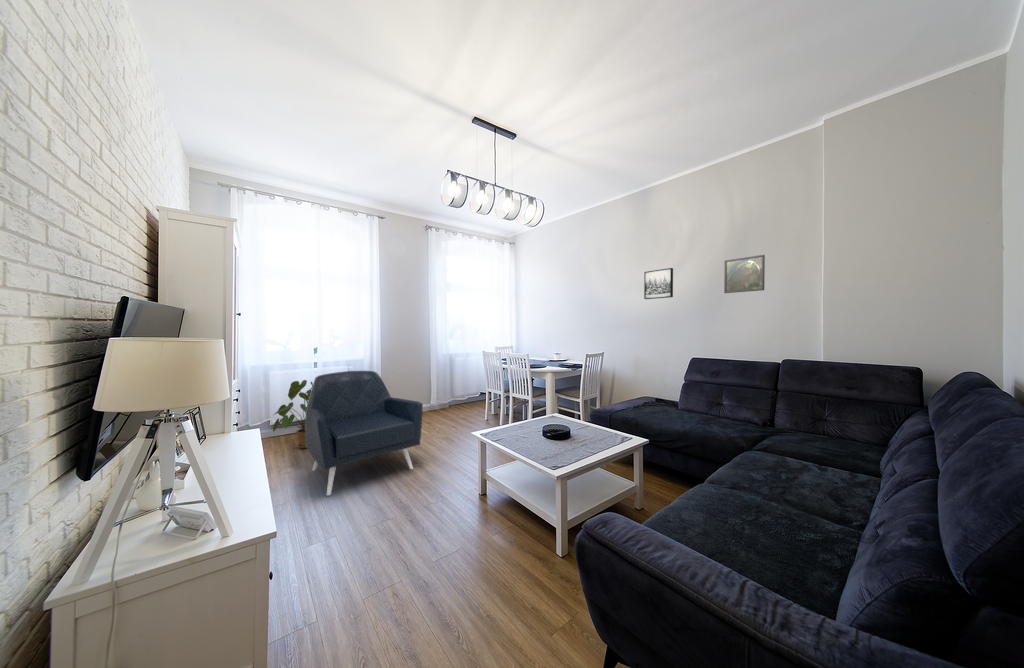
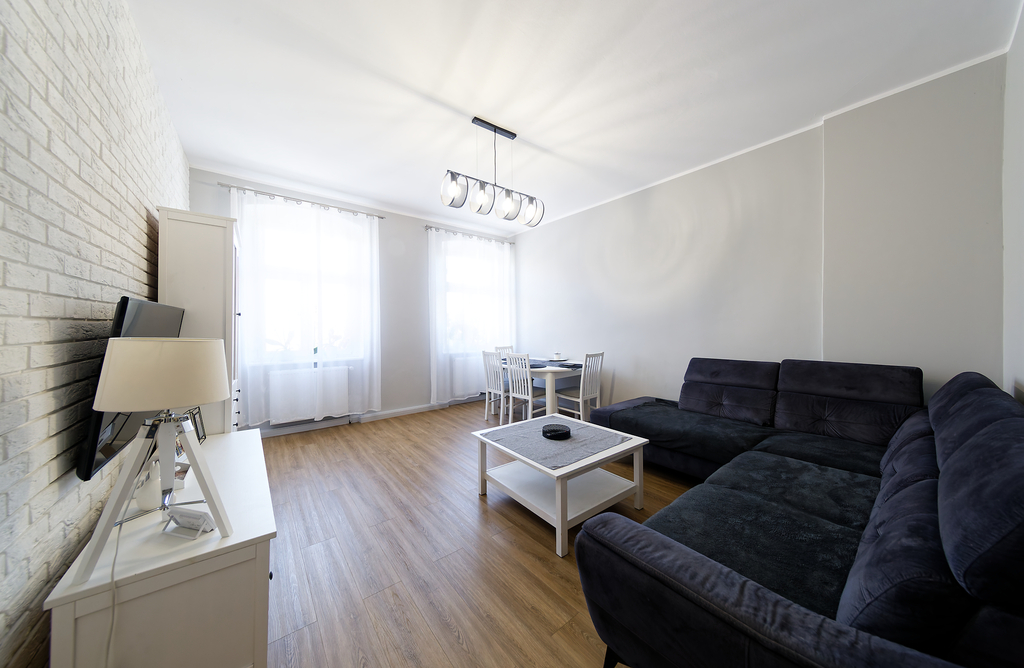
- armchair [304,370,424,496]
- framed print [723,254,766,294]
- wall art [643,267,674,300]
- house plant [272,379,313,449]
